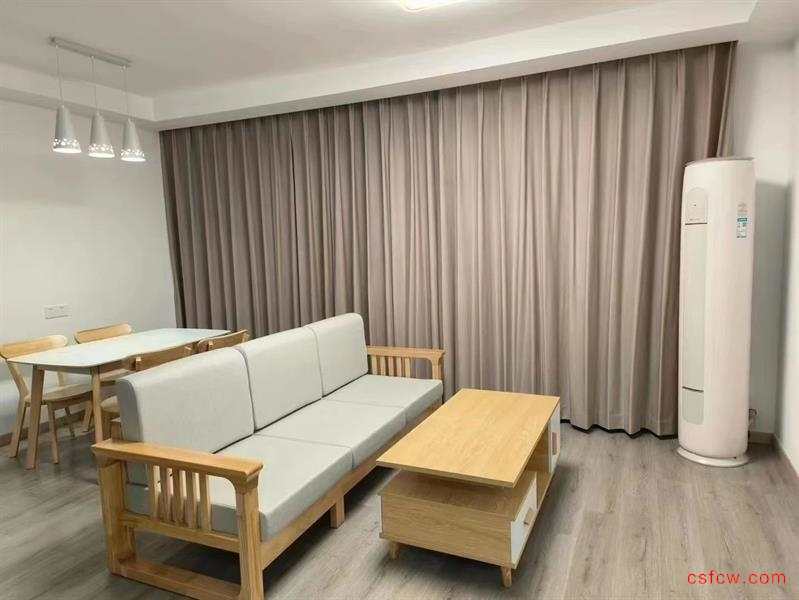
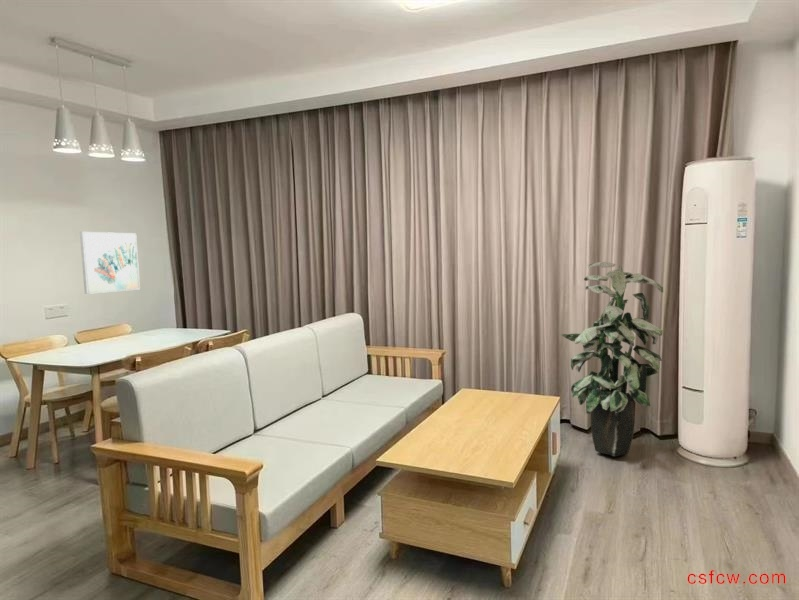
+ wall art [79,231,141,295]
+ indoor plant [560,261,664,457]
